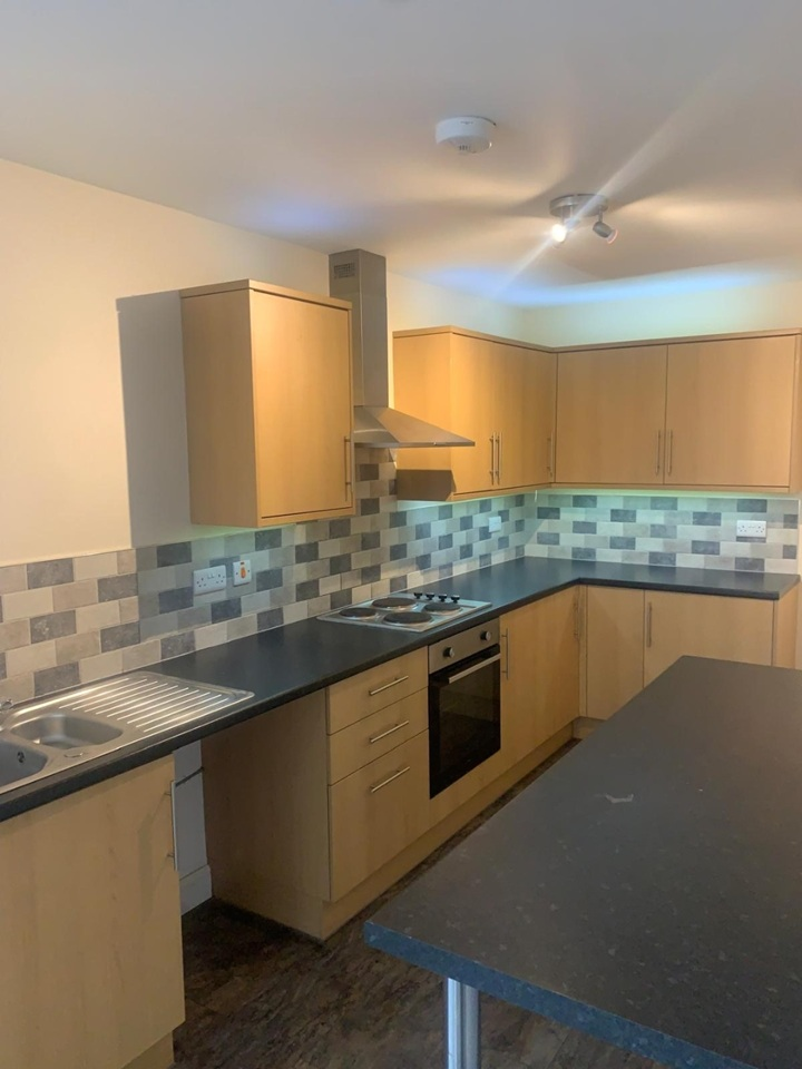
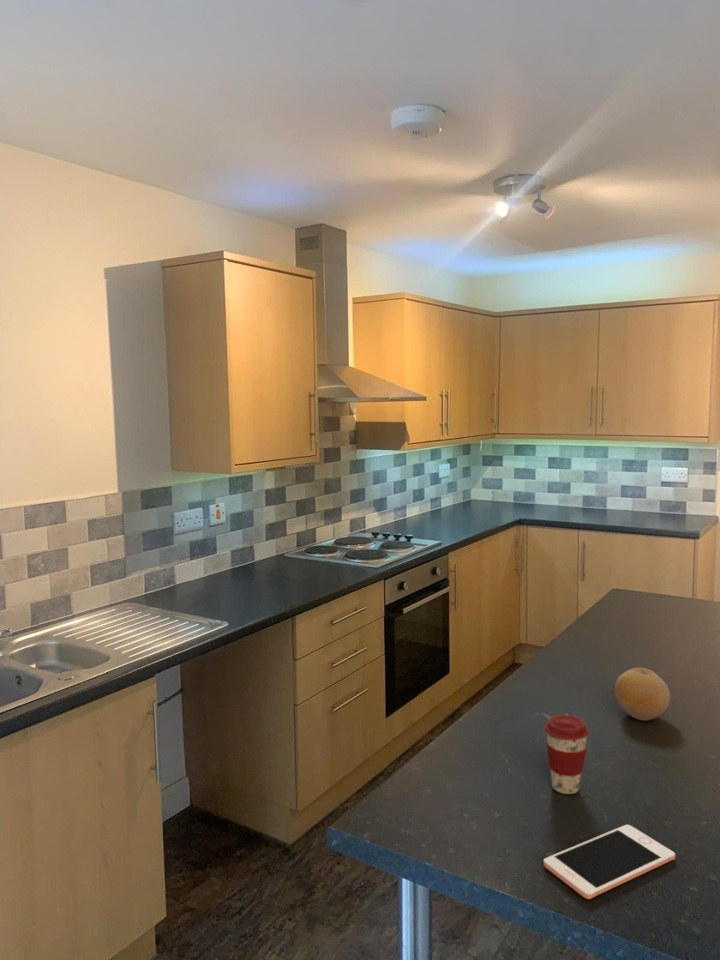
+ cell phone [543,824,676,900]
+ coffee cup [544,714,590,795]
+ fruit [614,667,671,721]
